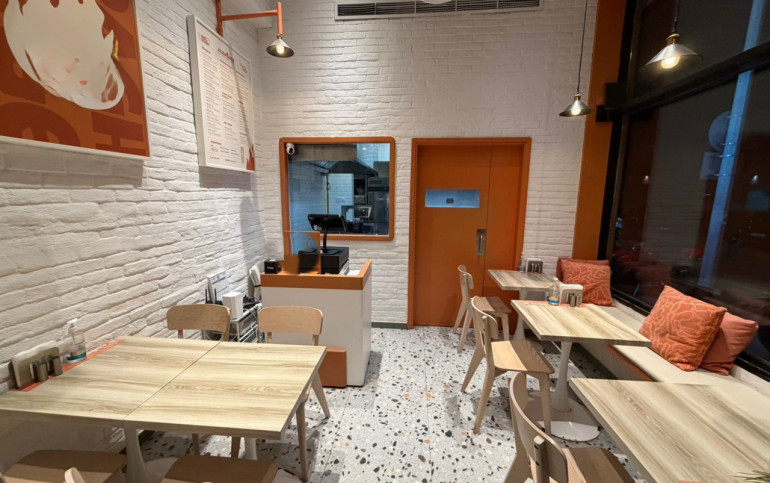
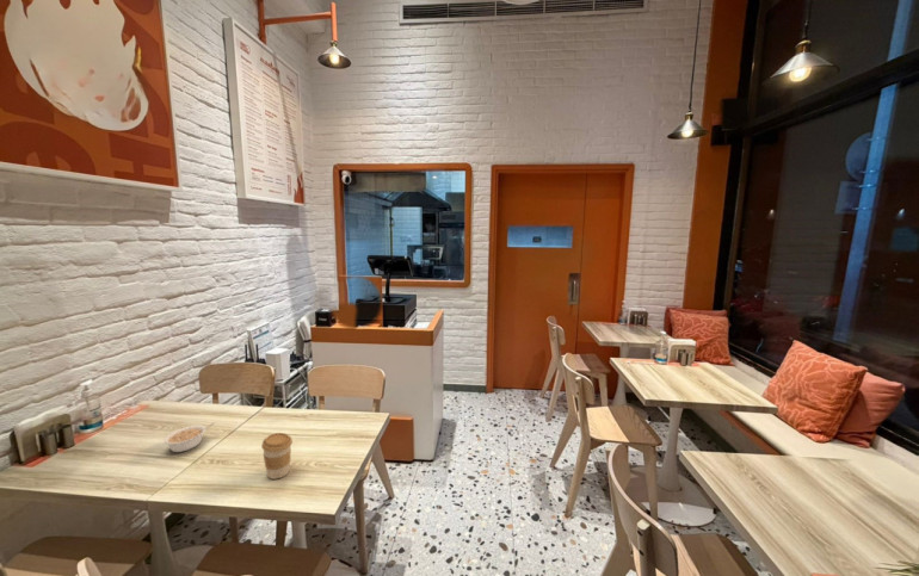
+ legume [162,422,215,453]
+ coffee cup [260,432,294,481]
